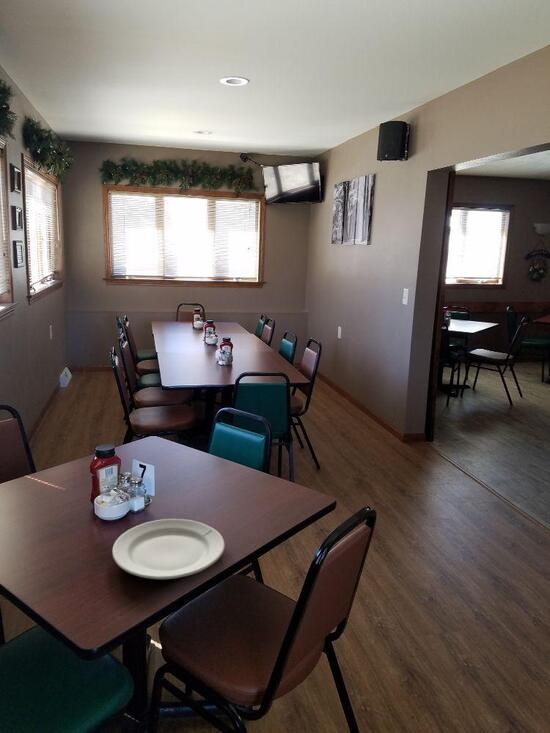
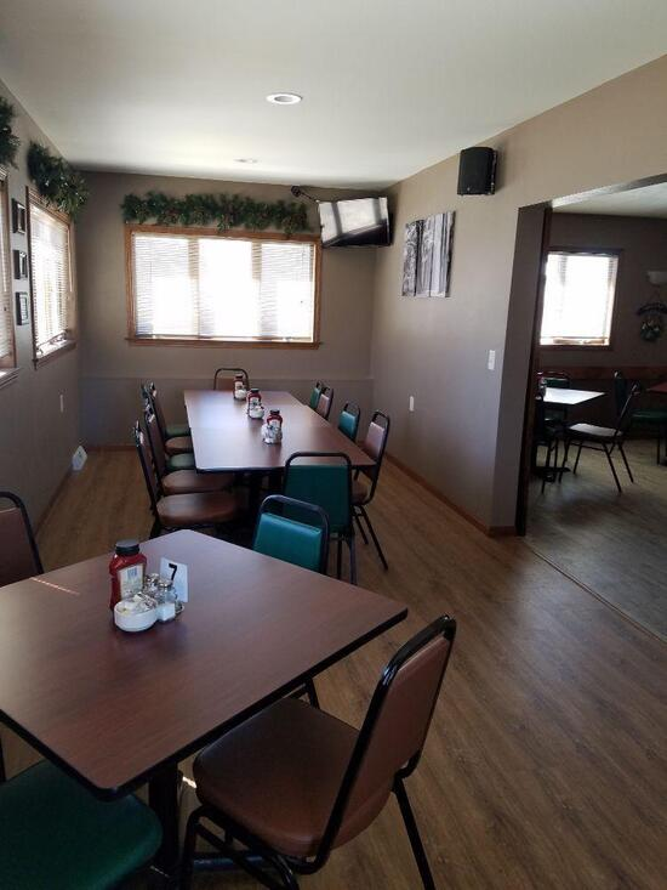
- chinaware [111,518,226,580]
